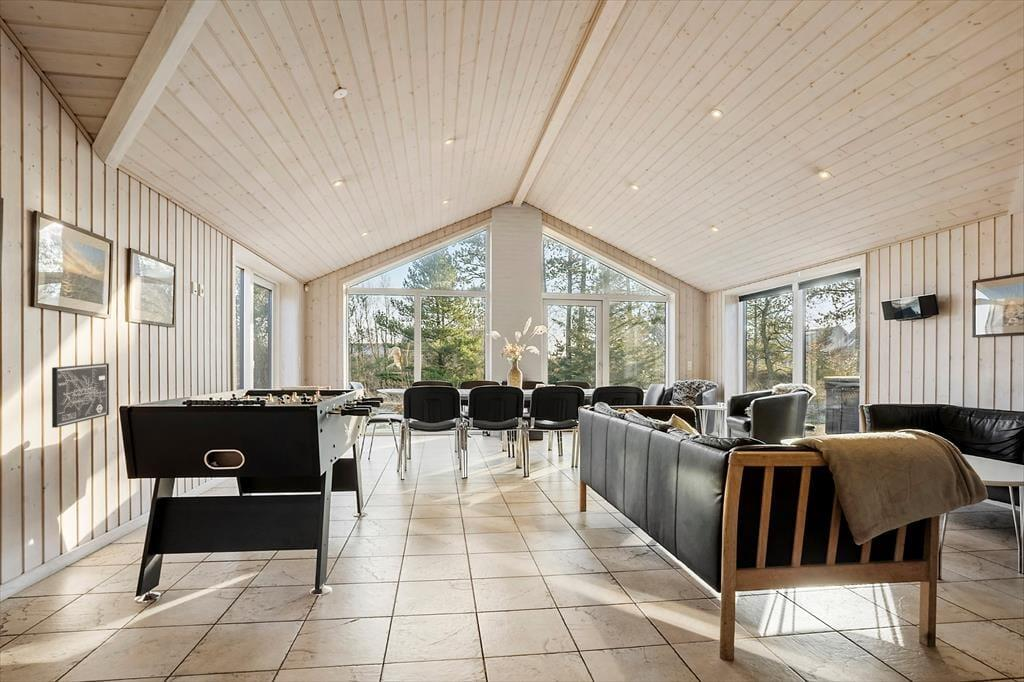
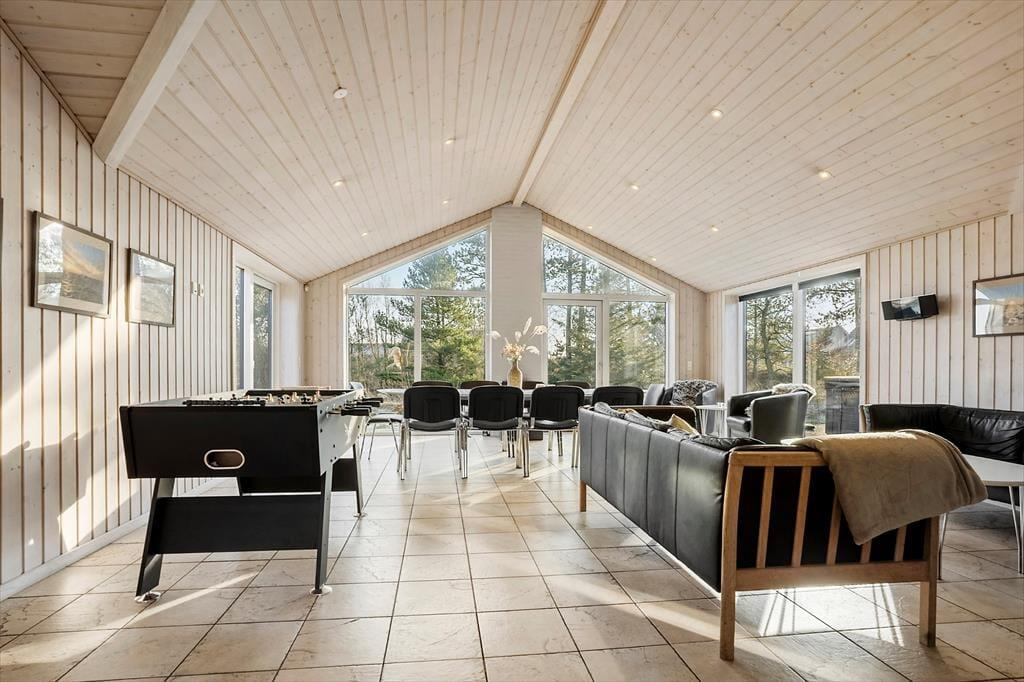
- wall art [51,362,110,429]
